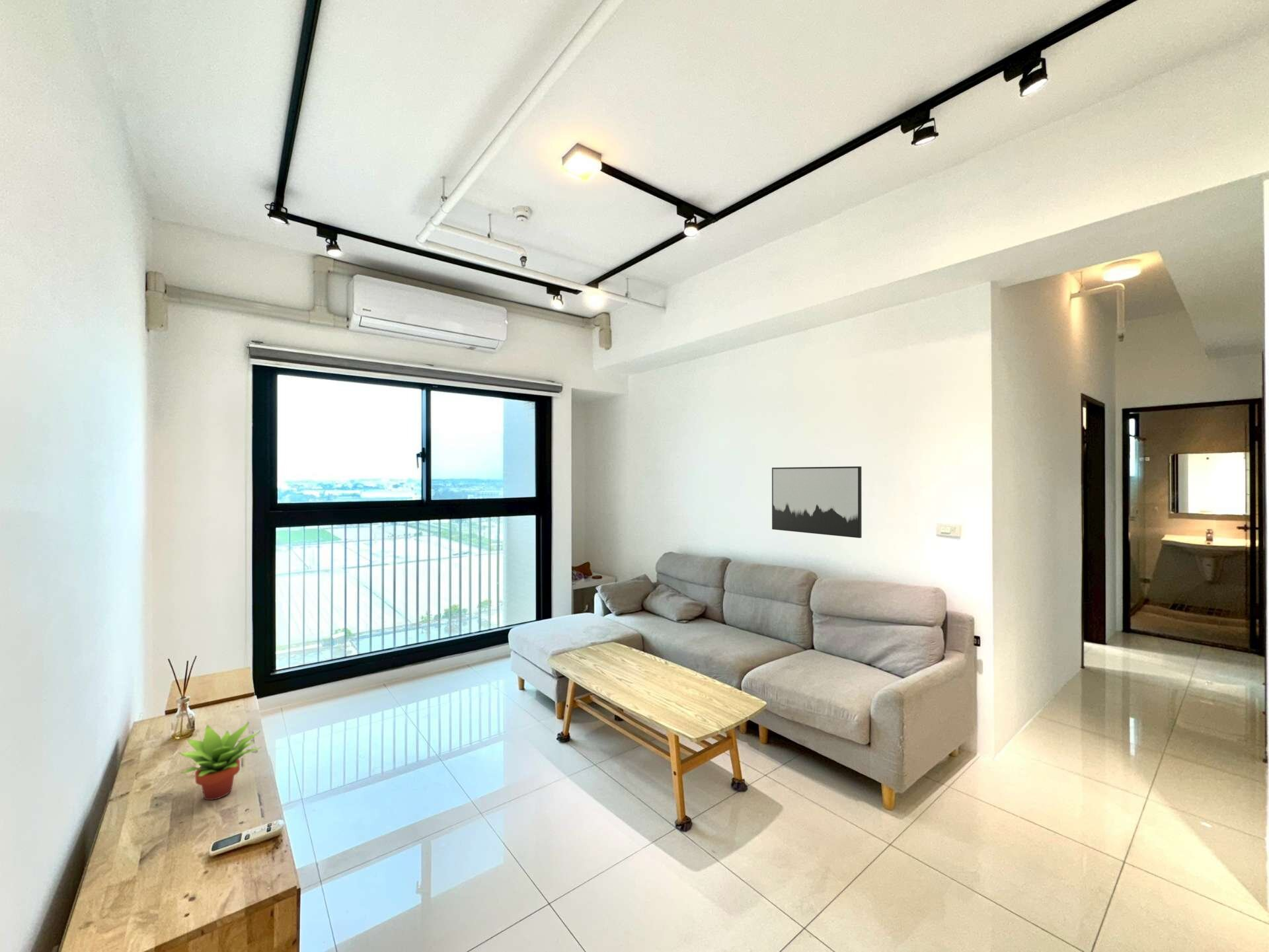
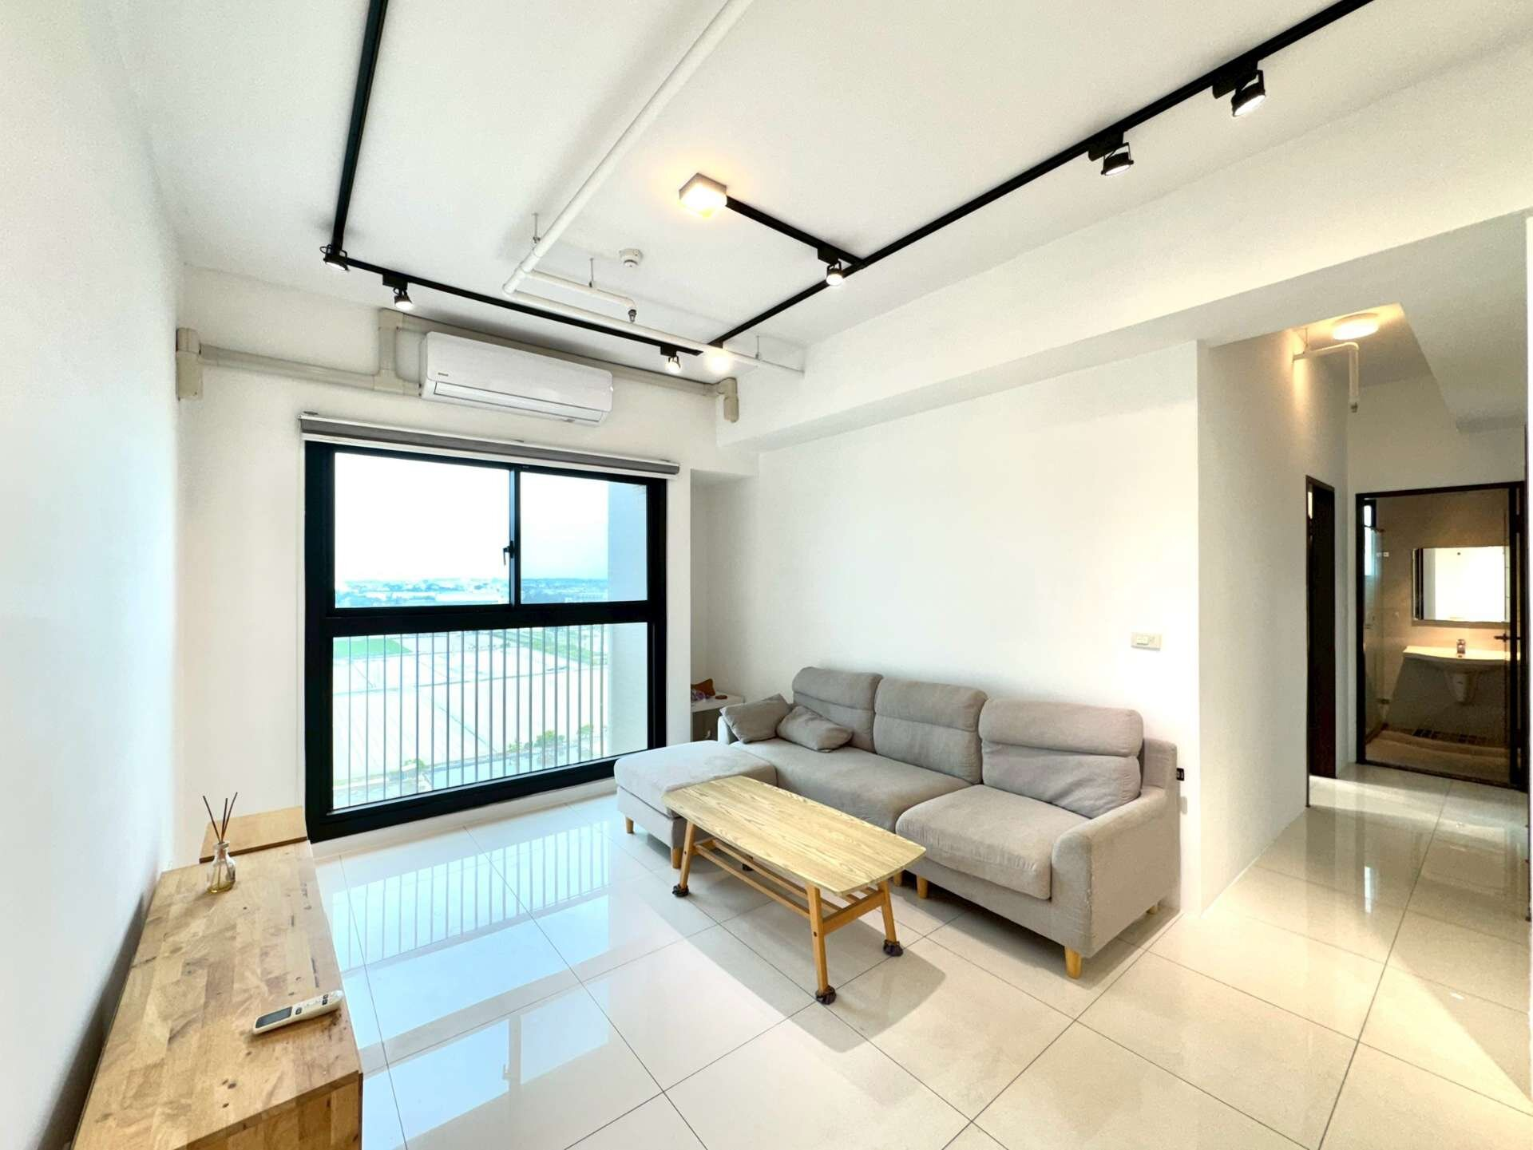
- succulent plant [178,721,262,801]
- wall art [771,466,863,538]
